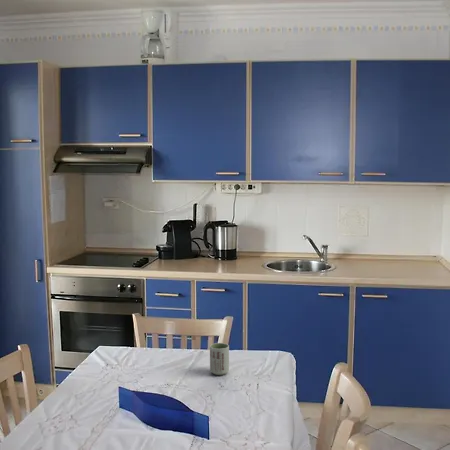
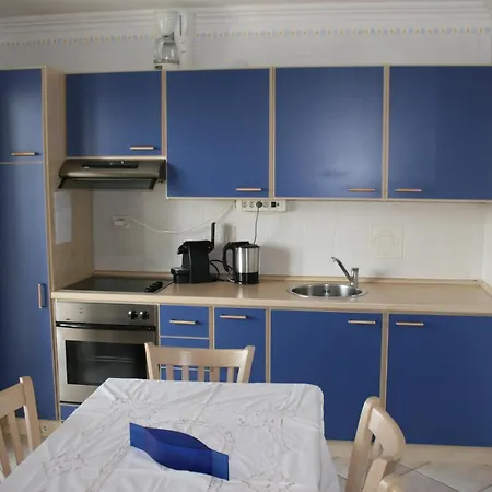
- cup [209,342,230,376]
